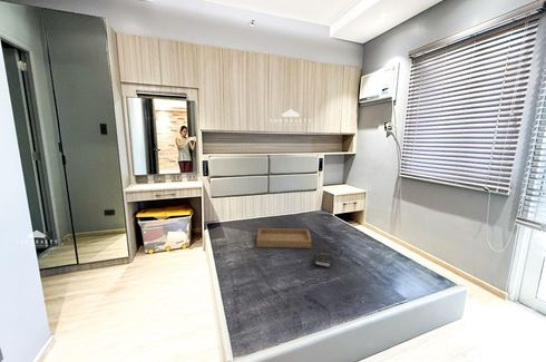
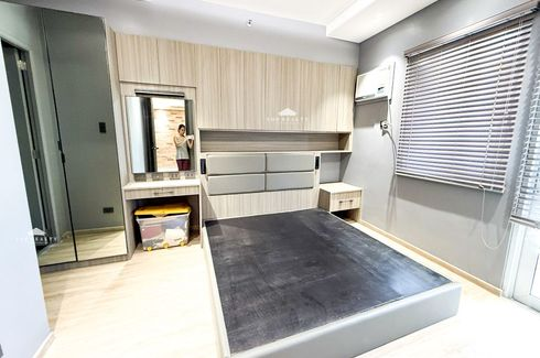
- serving tray [255,227,312,250]
- hardback book [313,250,334,270]
